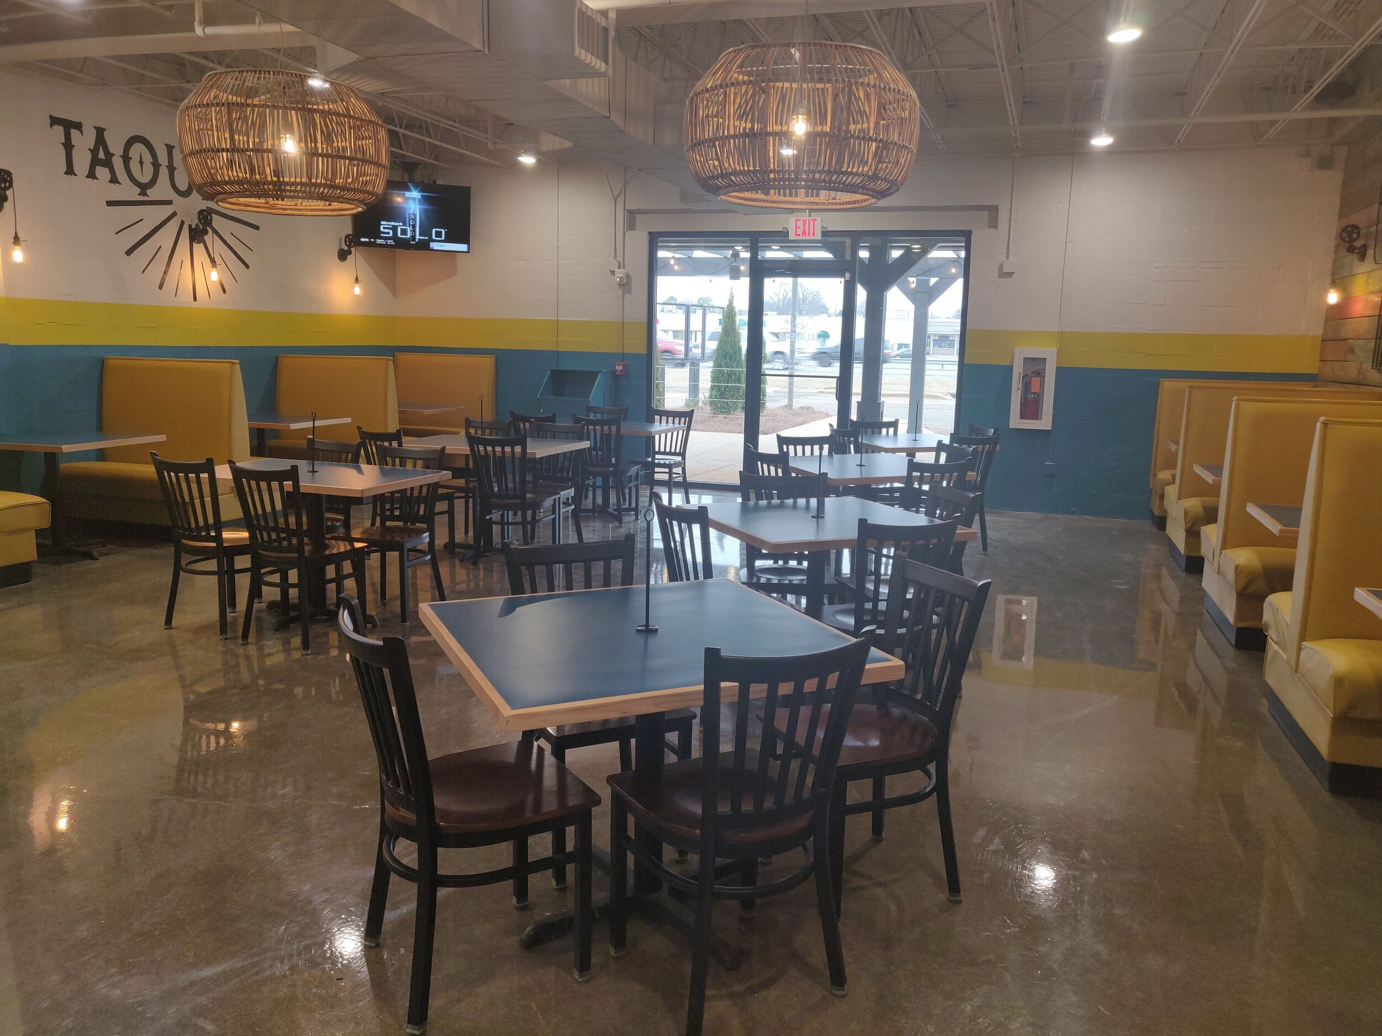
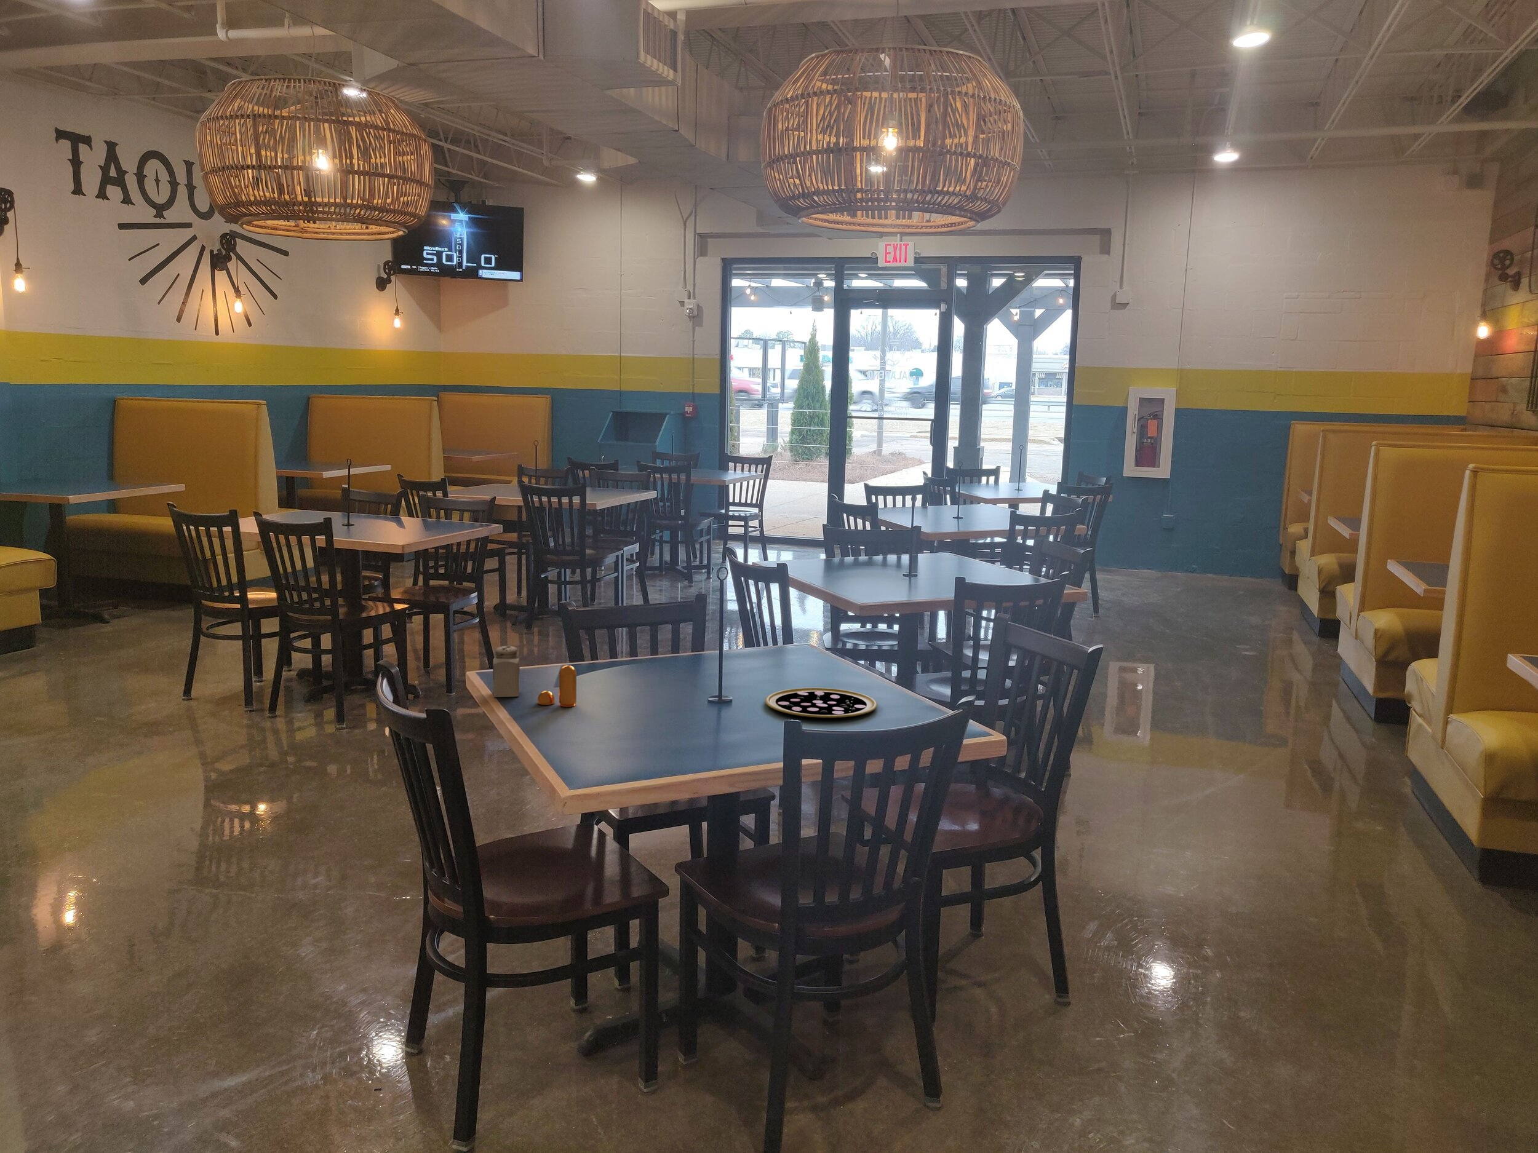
+ pizza [764,687,878,718]
+ pepper shaker [536,665,578,707]
+ salt shaker [492,646,521,698]
